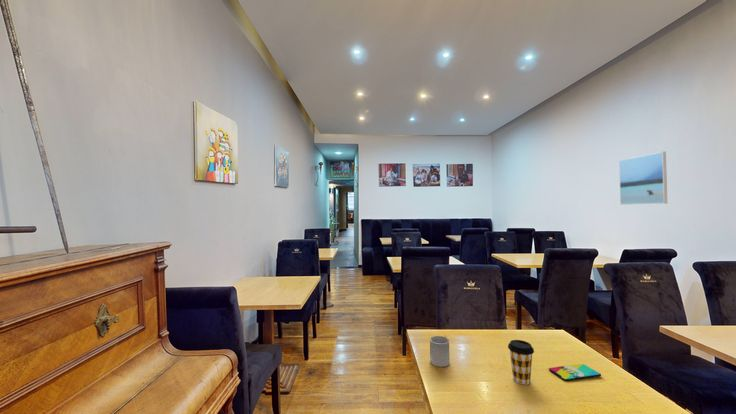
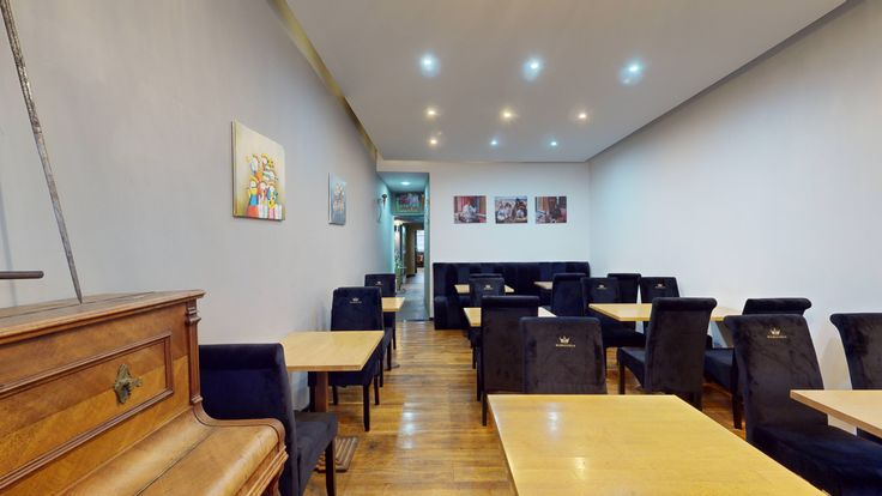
- coffee cup [507,339,535,386]
- cup [429,335,451,368]
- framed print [618,151,668,206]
- smartphone [548,363,602,382]
